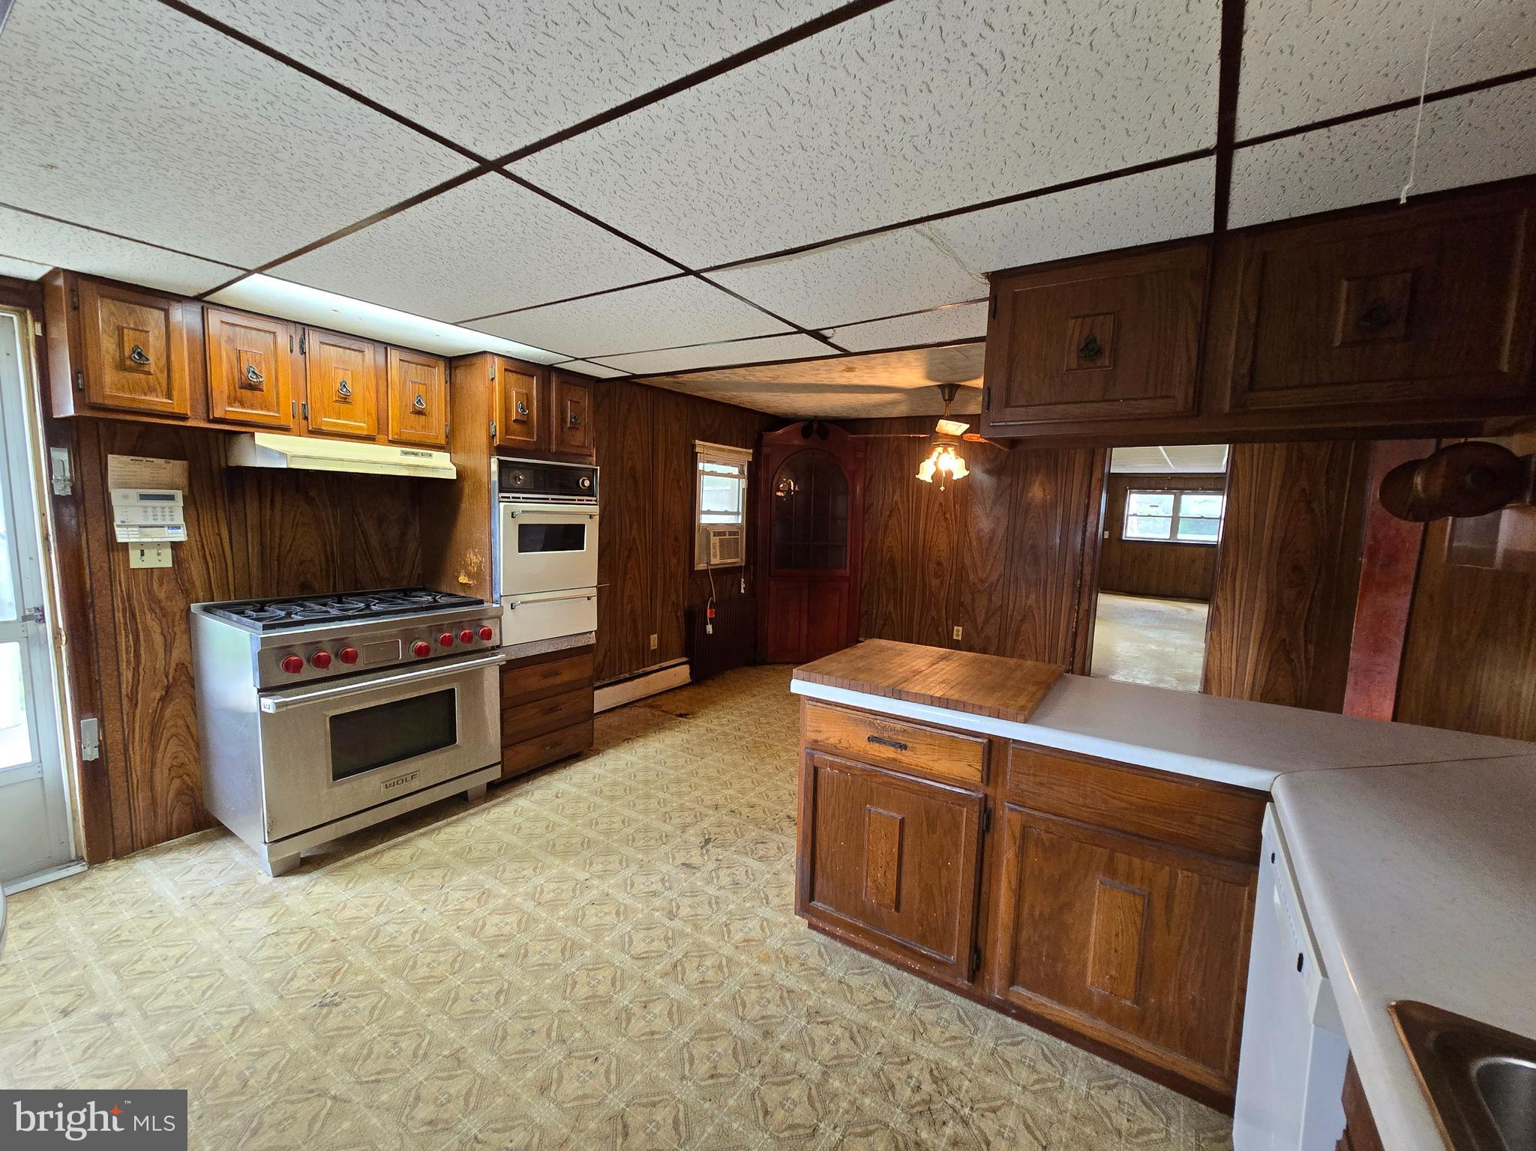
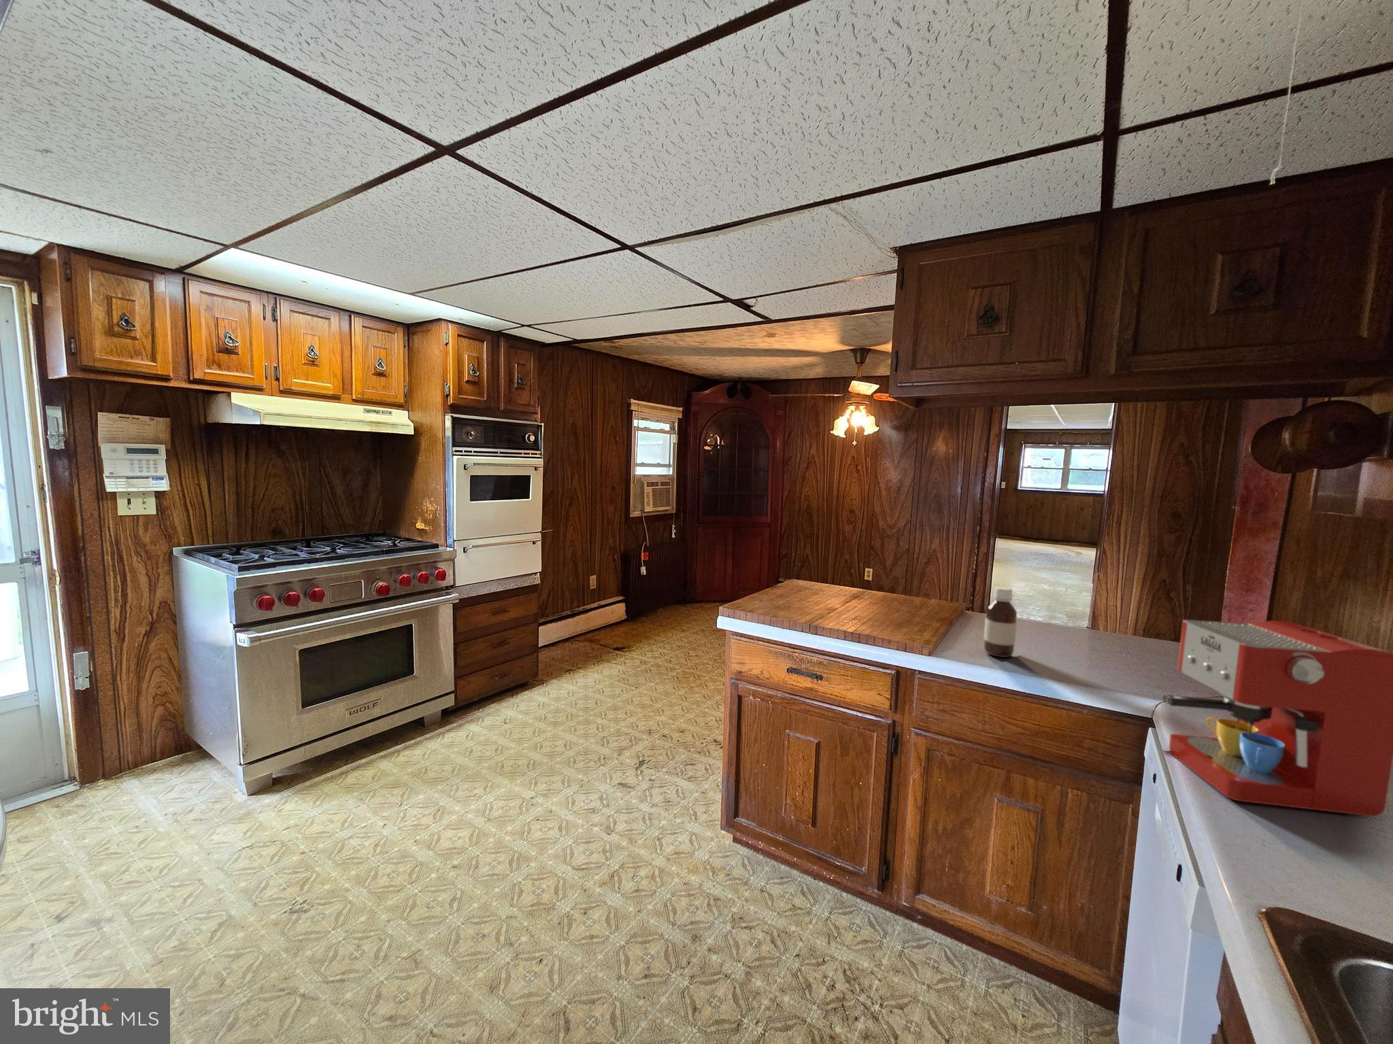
+ coffee maker [1163,620,1393,817]
+ bottle [983,586,1018,658]
